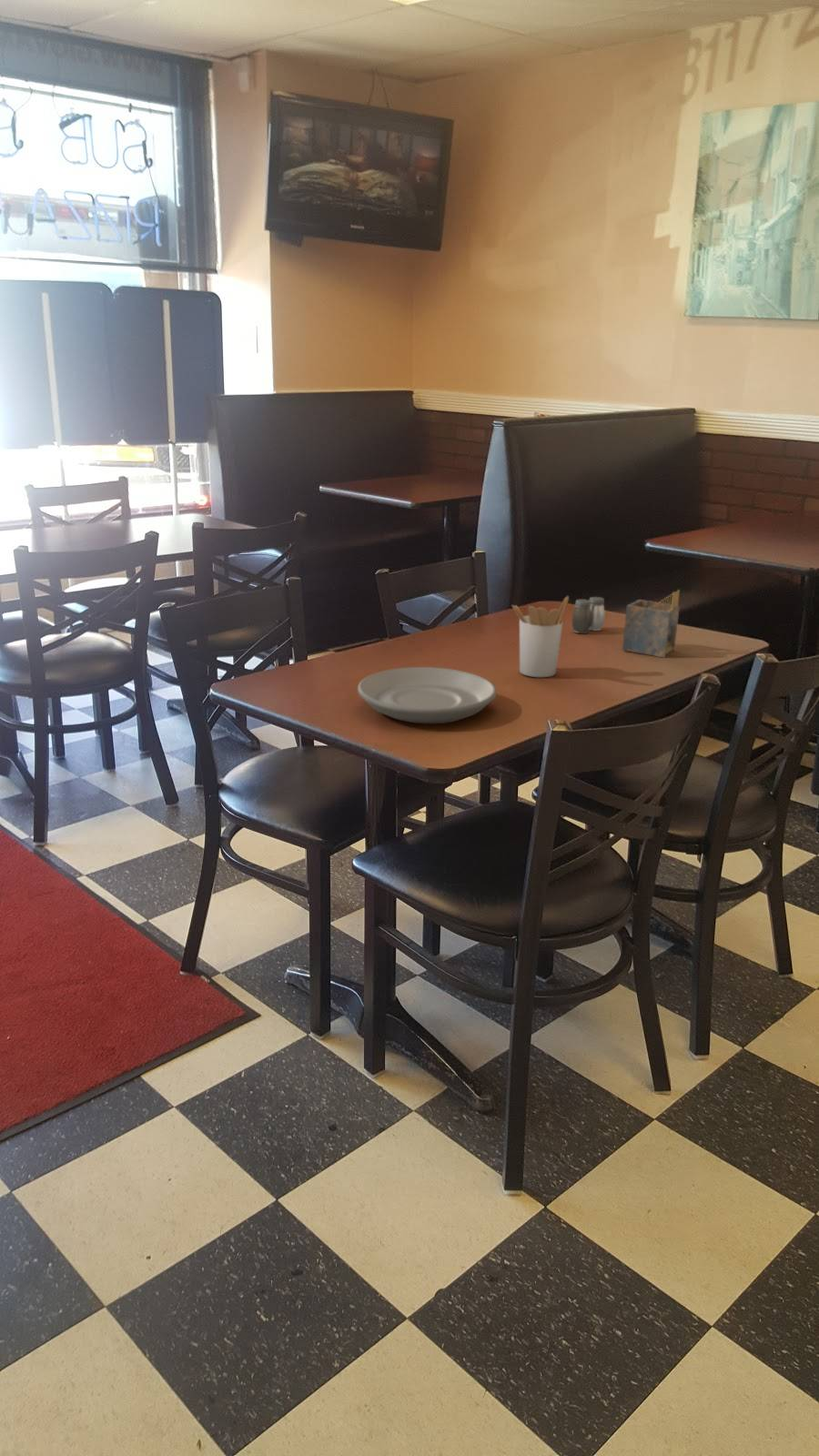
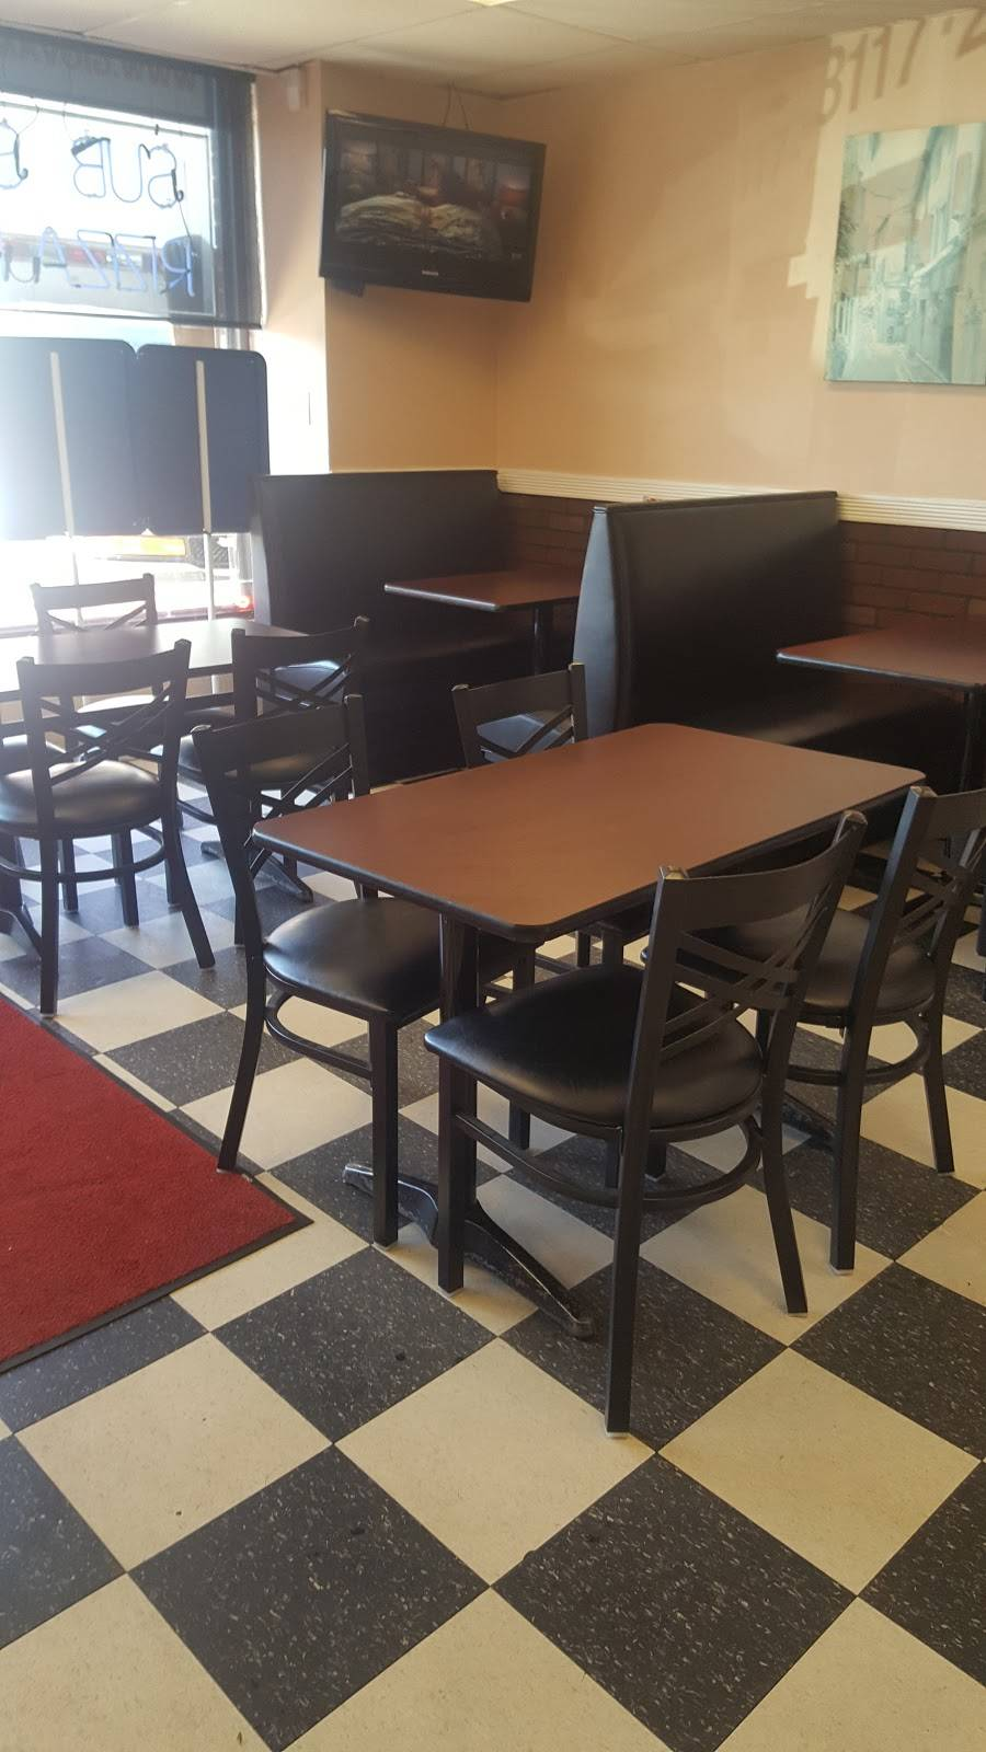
- napkin holder [622,589,681,659]
- plate [357,666,498,724]
- salt and pepper shaker [571,596,606,634]
- utensil holder [511,595,570,678]
